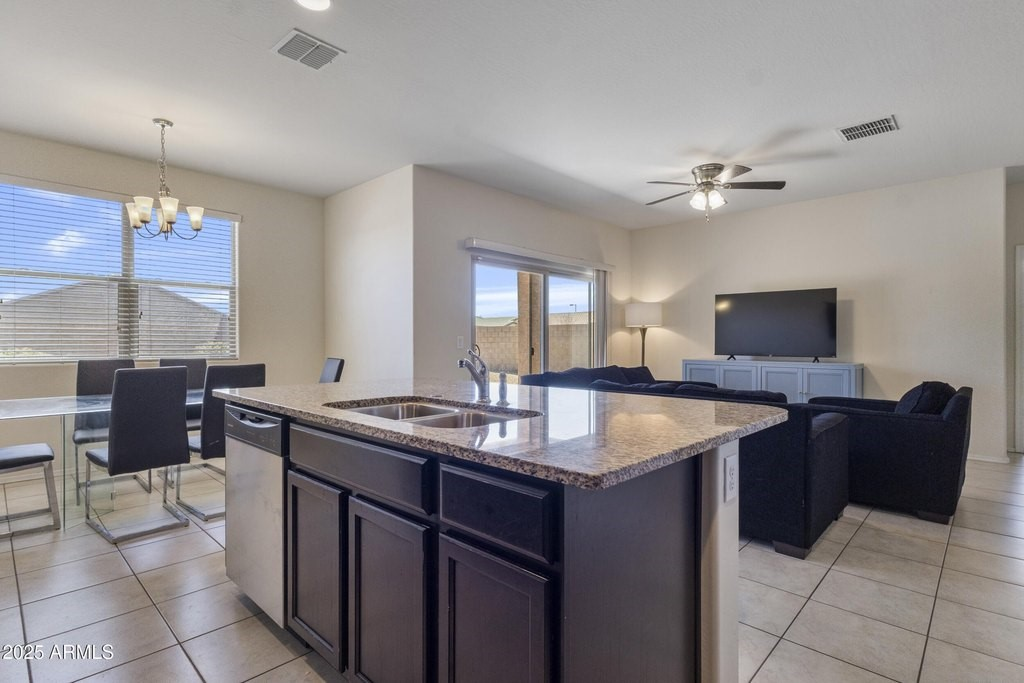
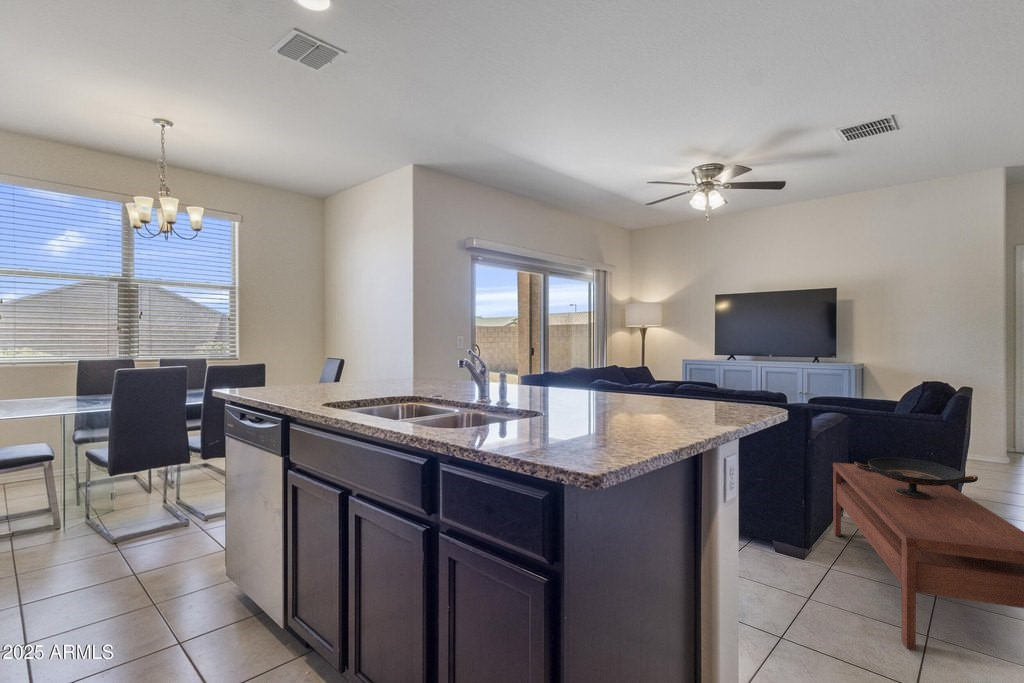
+ decorative bowl [853,457,979,499]
+ coffee table [832,462,1024,651]
